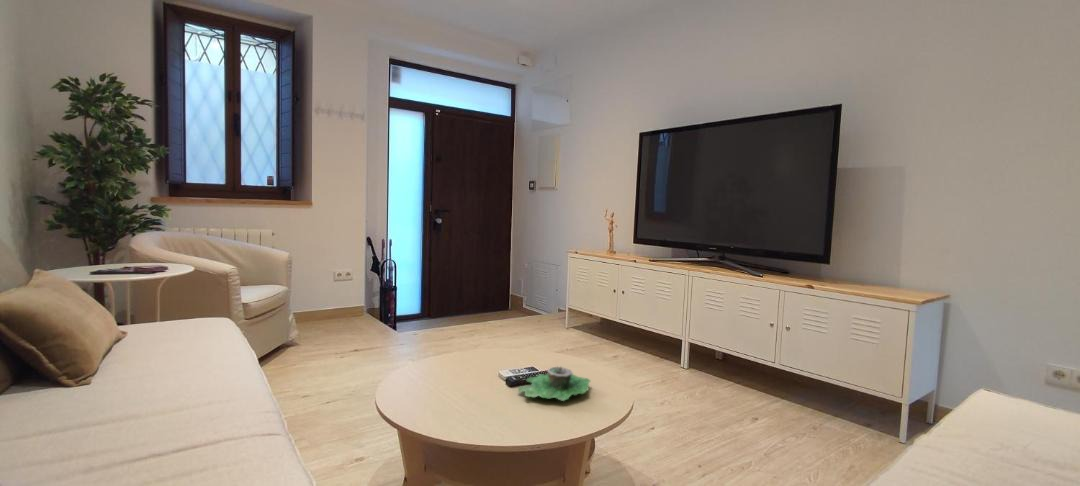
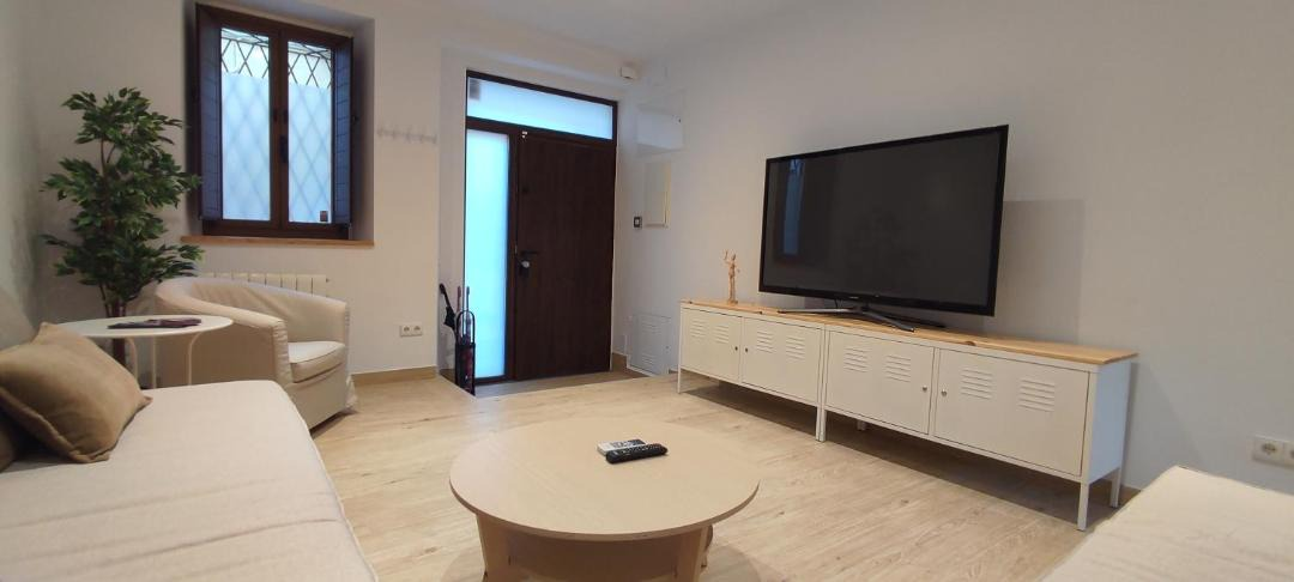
- succulent planter [517,365,592,402]
